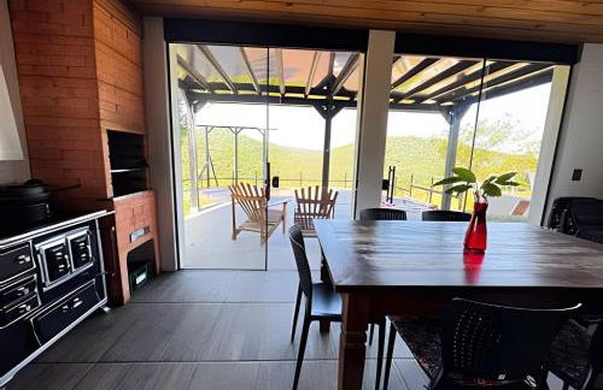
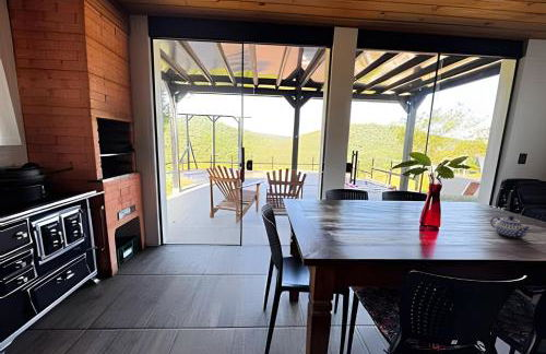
+ teapot [489,215,531,239]
